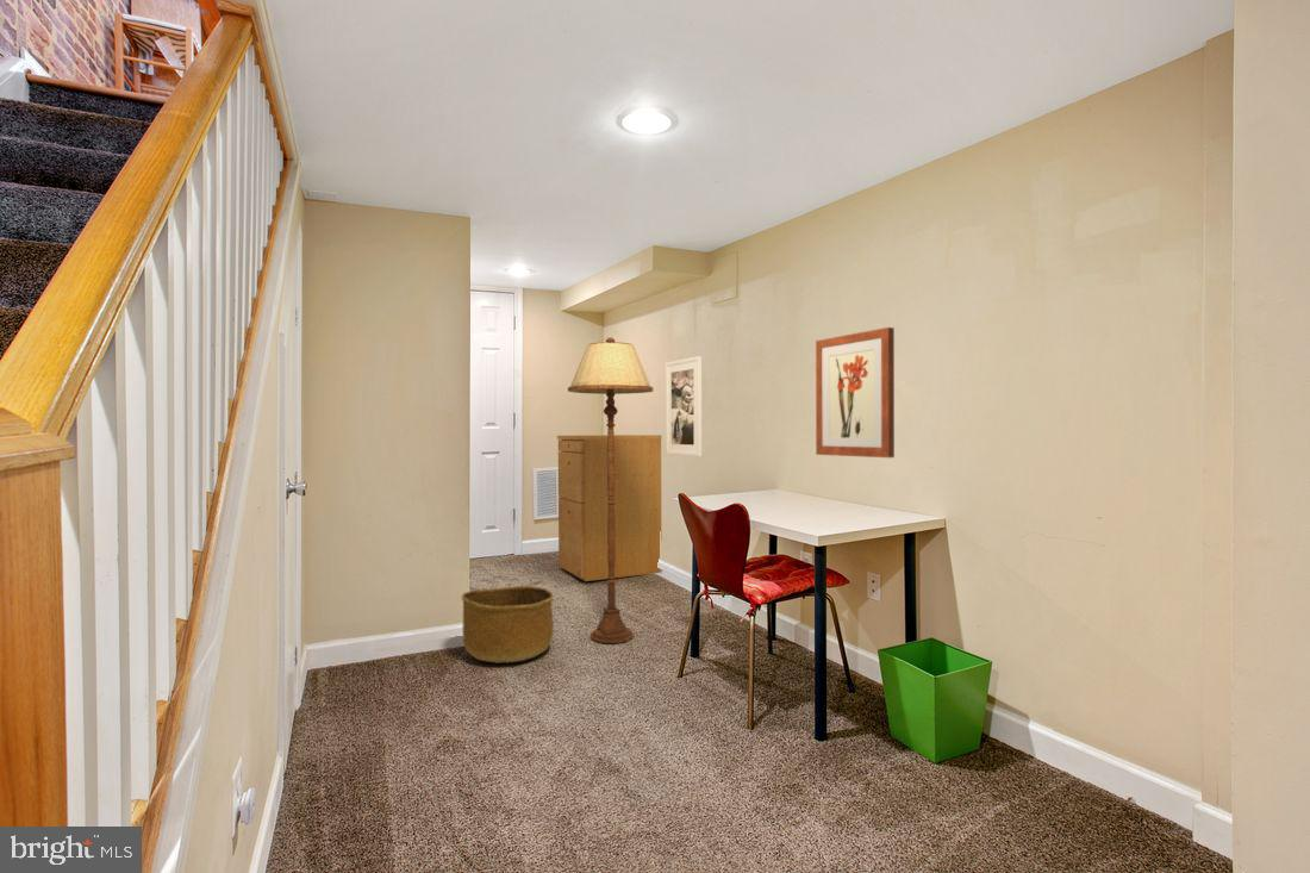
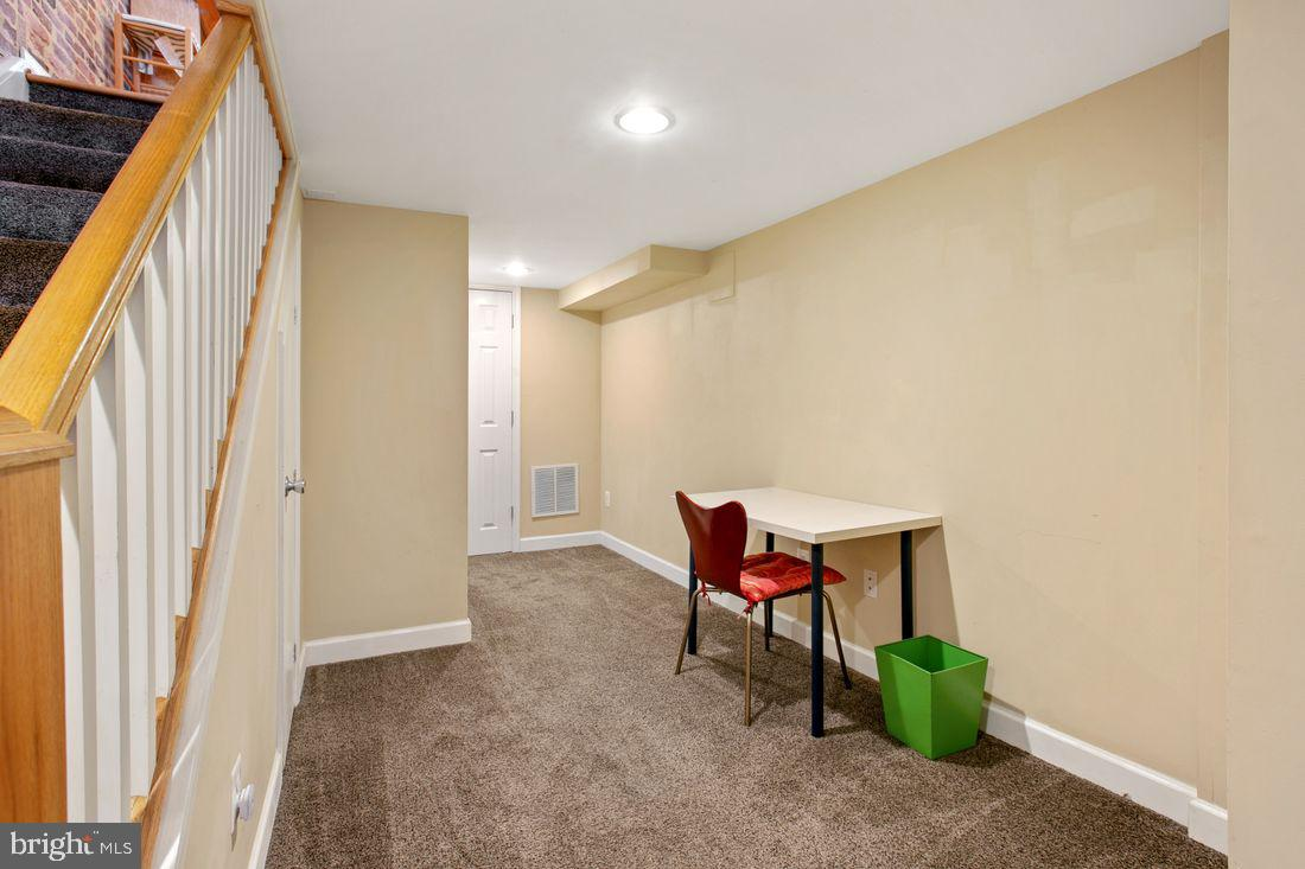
- floor lamp [567,337,654,644]
- filing cabinet [556,434,663,582]
- basket [461,585,555,665]
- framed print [665,355,703,457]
- wall art [815,326,896,459]
